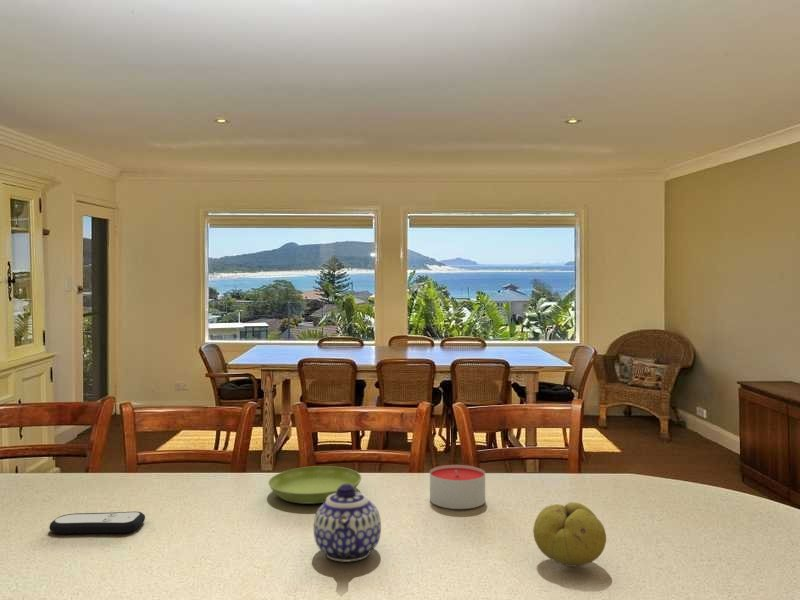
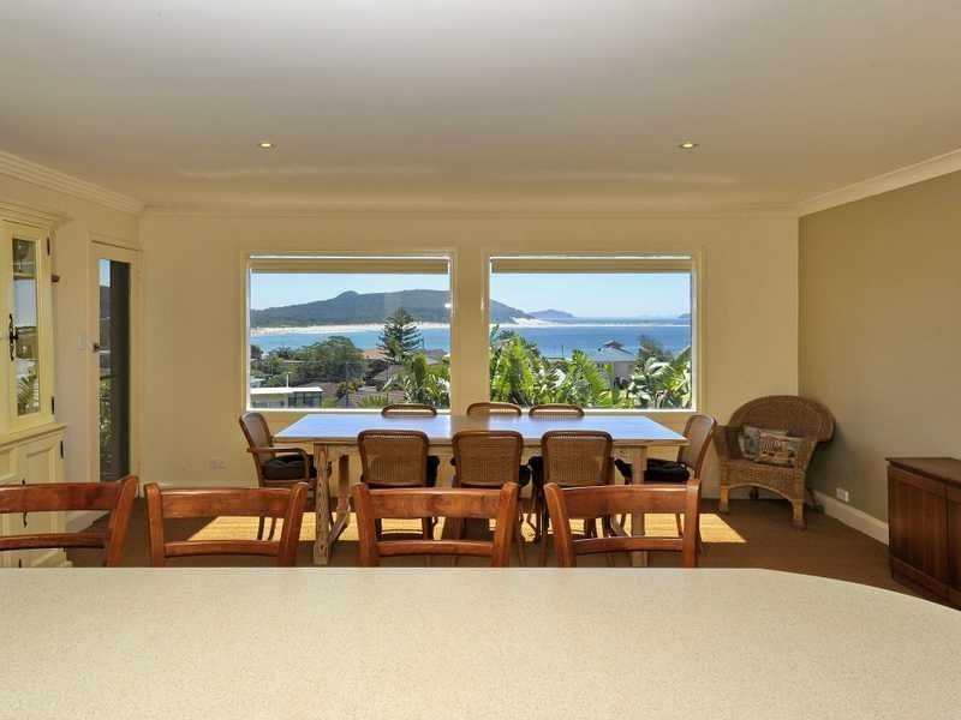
- fruit [532,501,607,568]
- saucer [267,465,363,505]
- remote control [48,511,146,535]
- teapot [313,484,382,563]
- candle [429,464,486,510]
